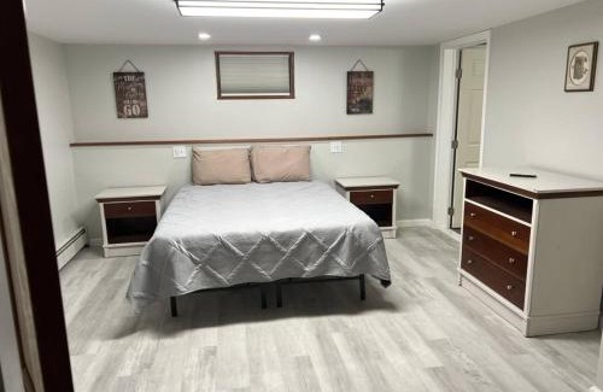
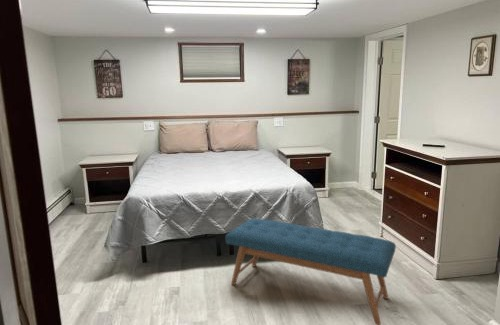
+ bench [224,217,397,325]
